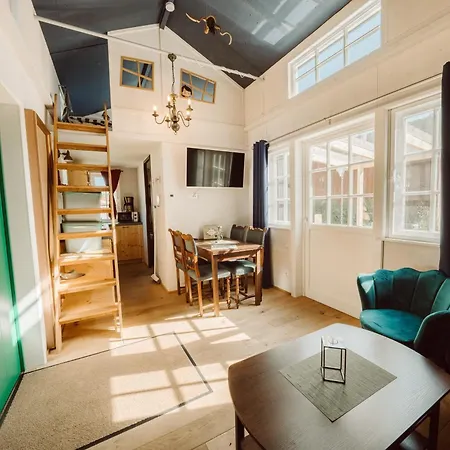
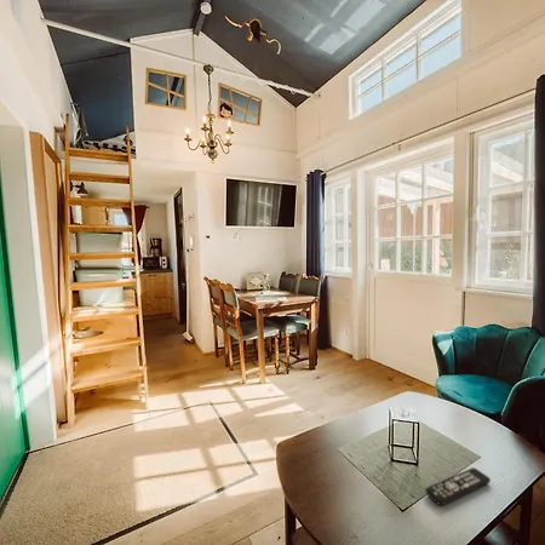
+ remote control [424,466,492,506]
